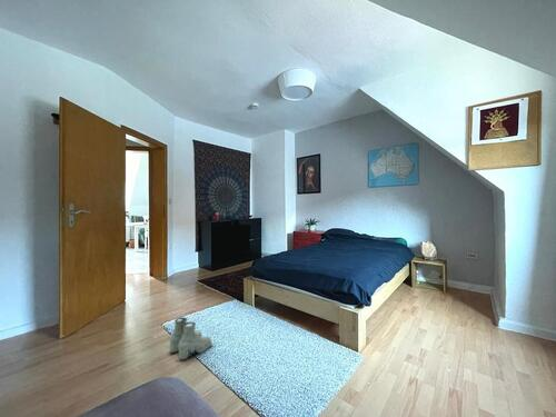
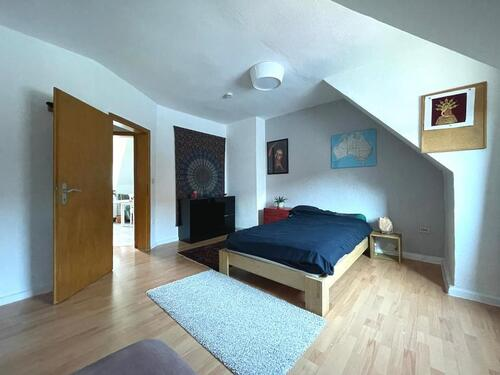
- boots [169,316,212,361]
